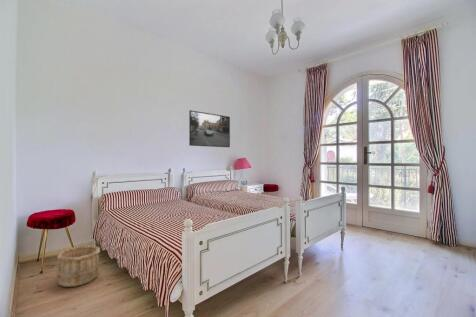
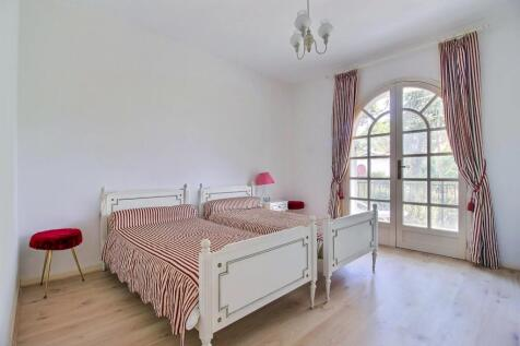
- wooden bucket [56,244,101,288]
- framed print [188,109,231,148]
